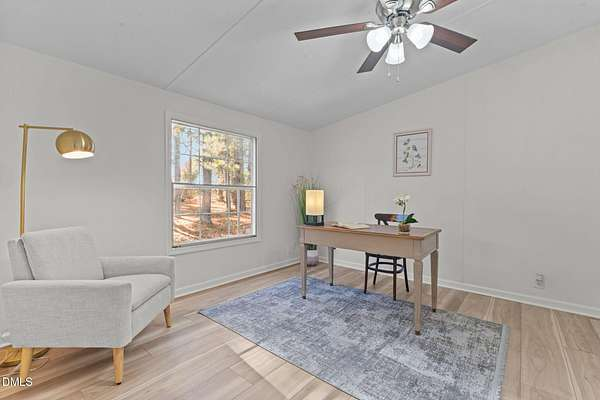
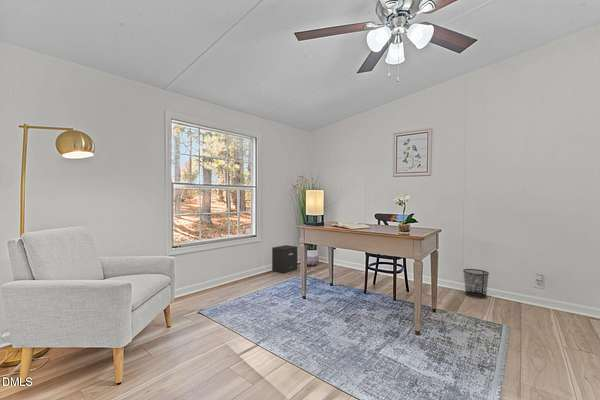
+ speaker [271,244,298,274]
+ waste bin [462,268,490,299]
